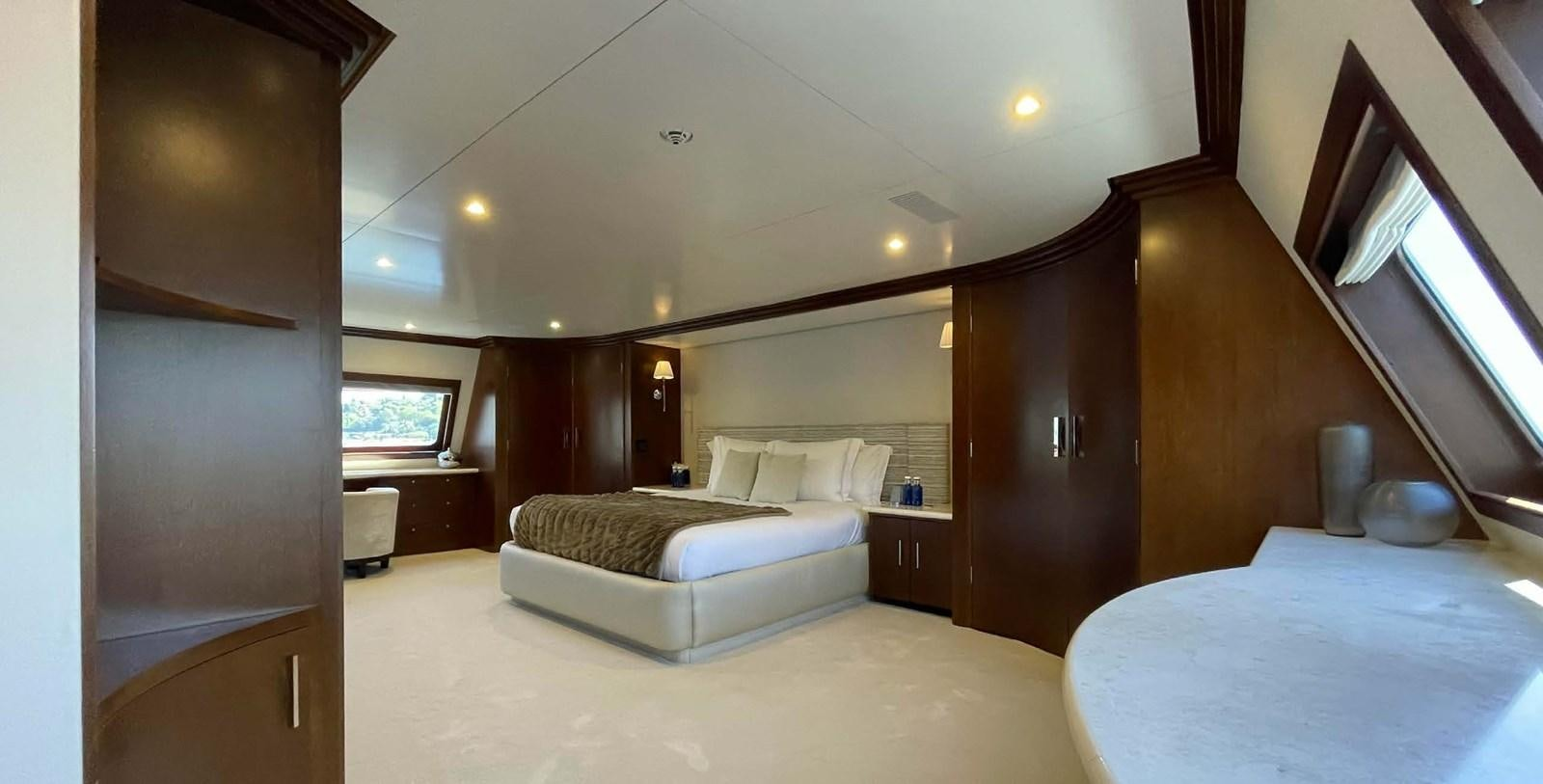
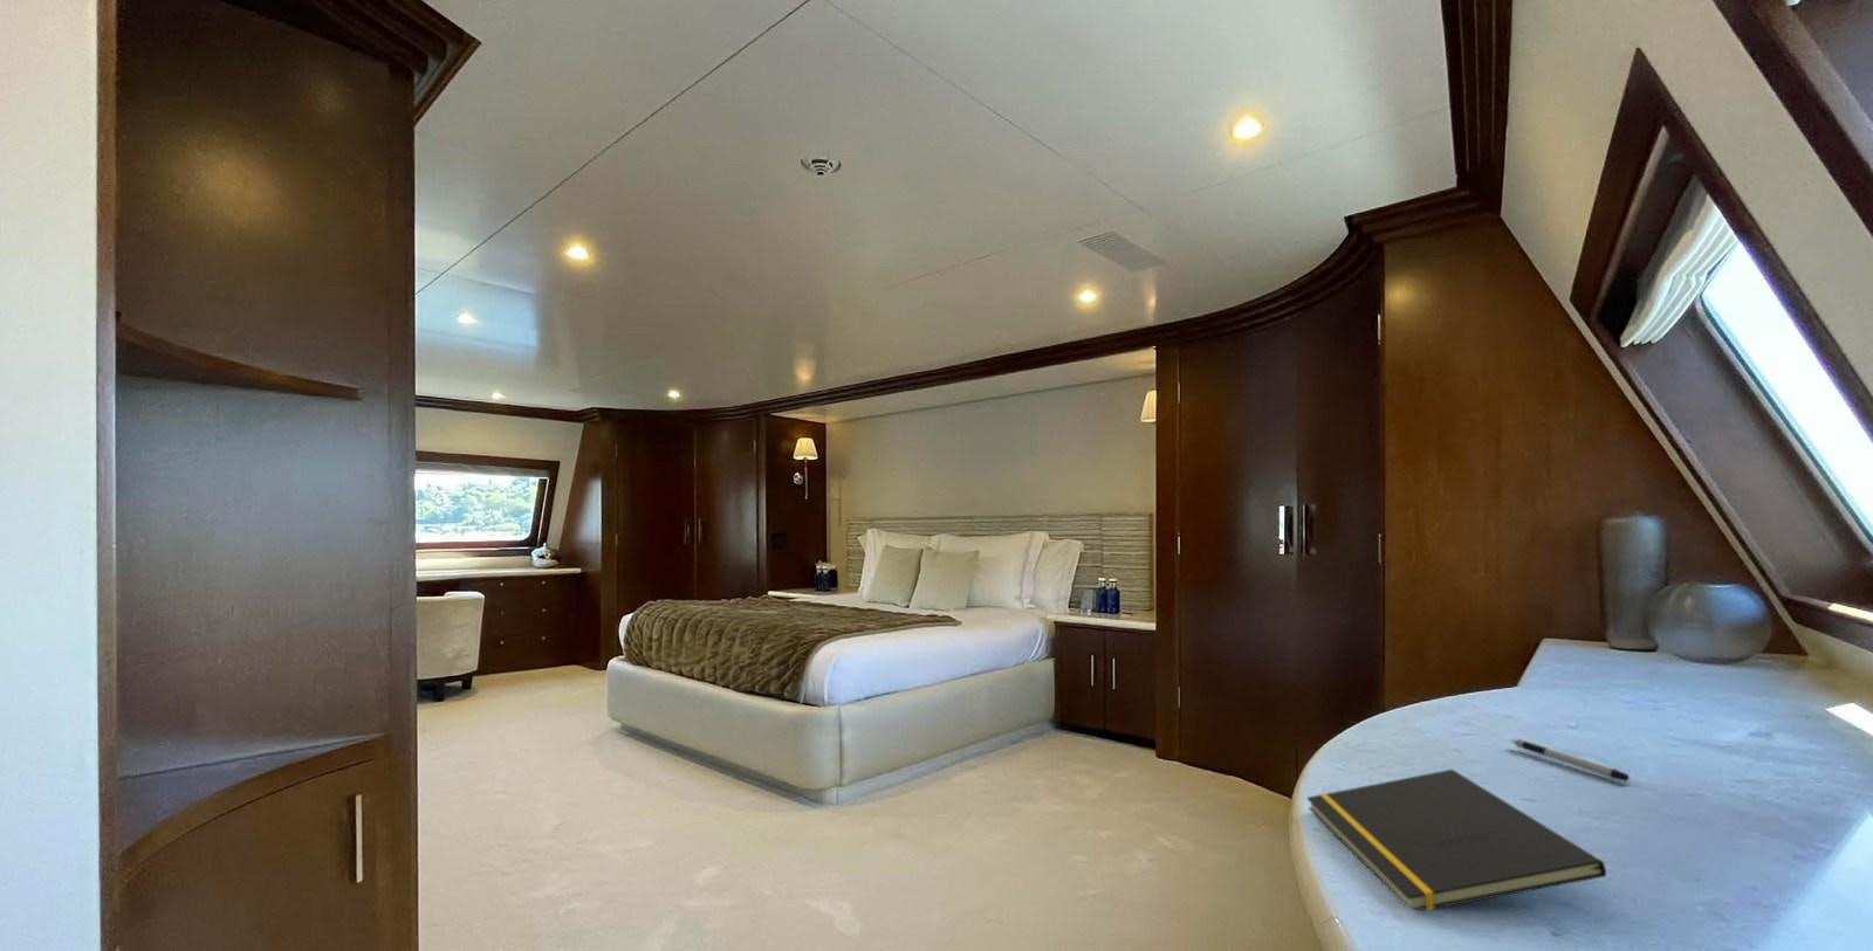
+ pen [1510,738,1630,782]
+ notepad [1305,769,1607,911]
